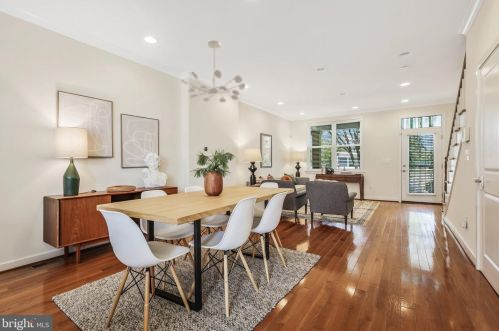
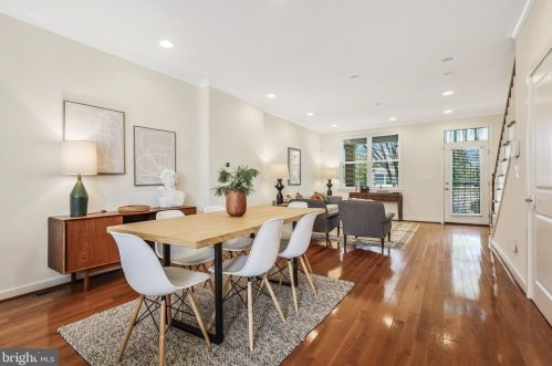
- chandelier [180,40,246,103]
